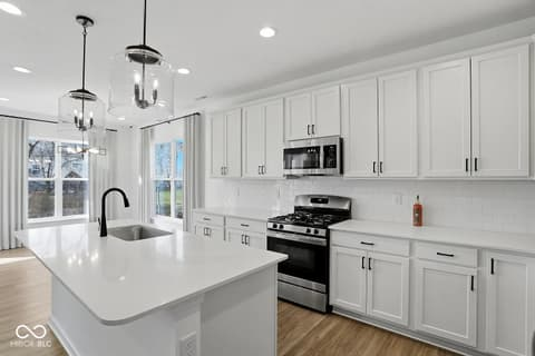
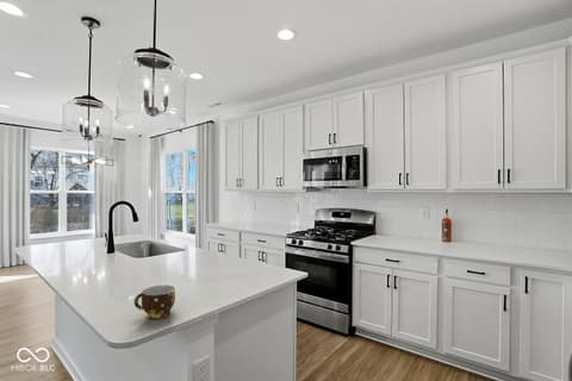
+ cup [133,285,176,320]
